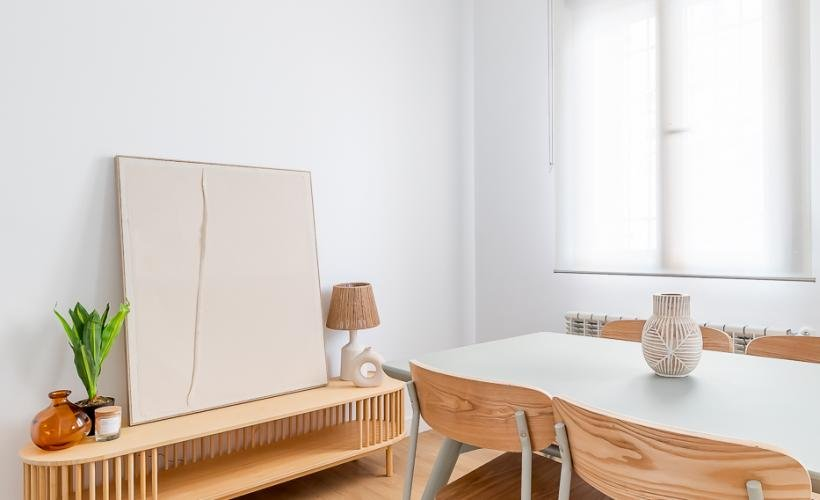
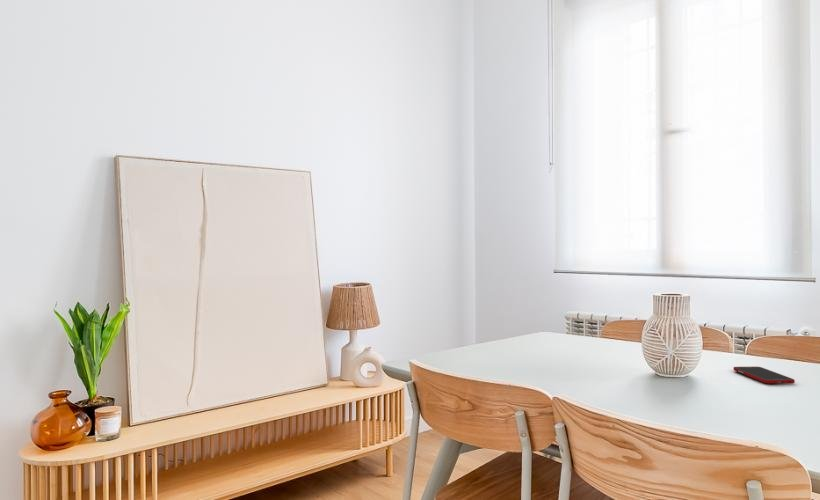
+ cell phone [732,366,796,385]
